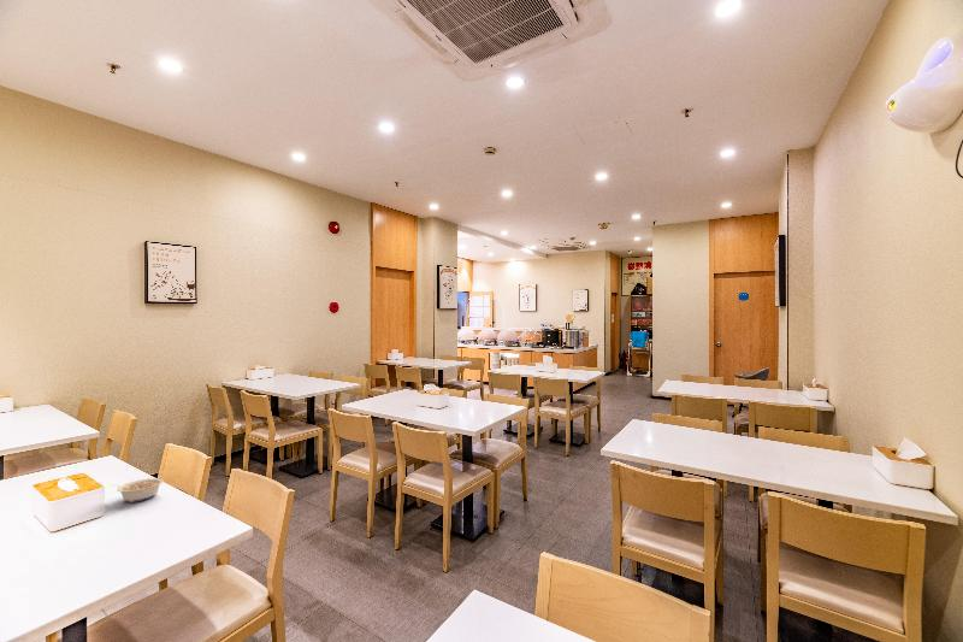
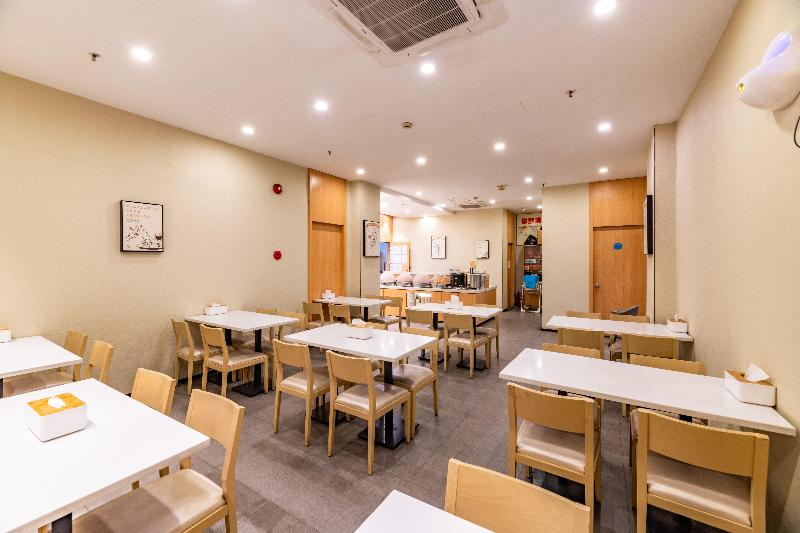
- legume [110,477,165,503]
